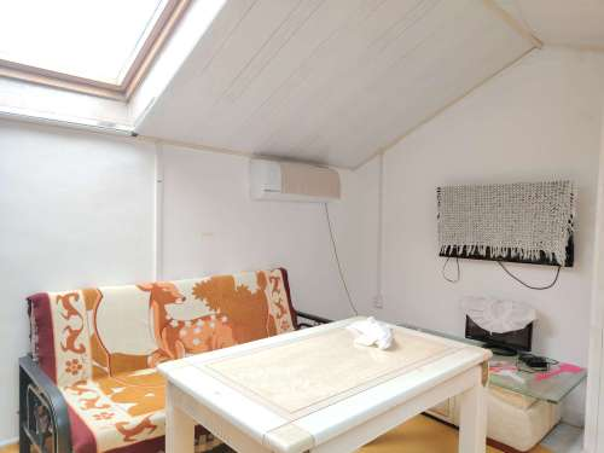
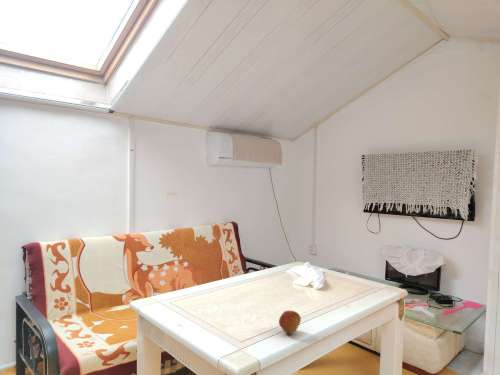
+ fruit [278,310,302,335]
